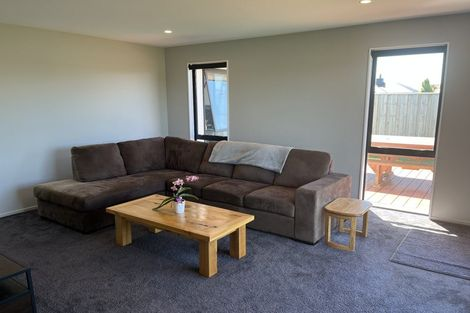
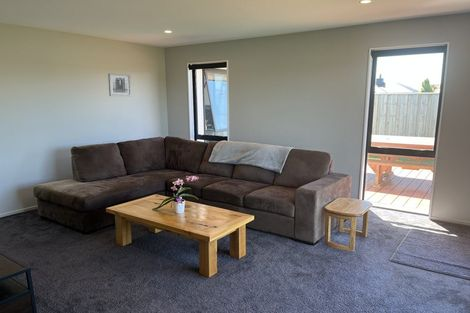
+ wall art [107,72,132,97]
